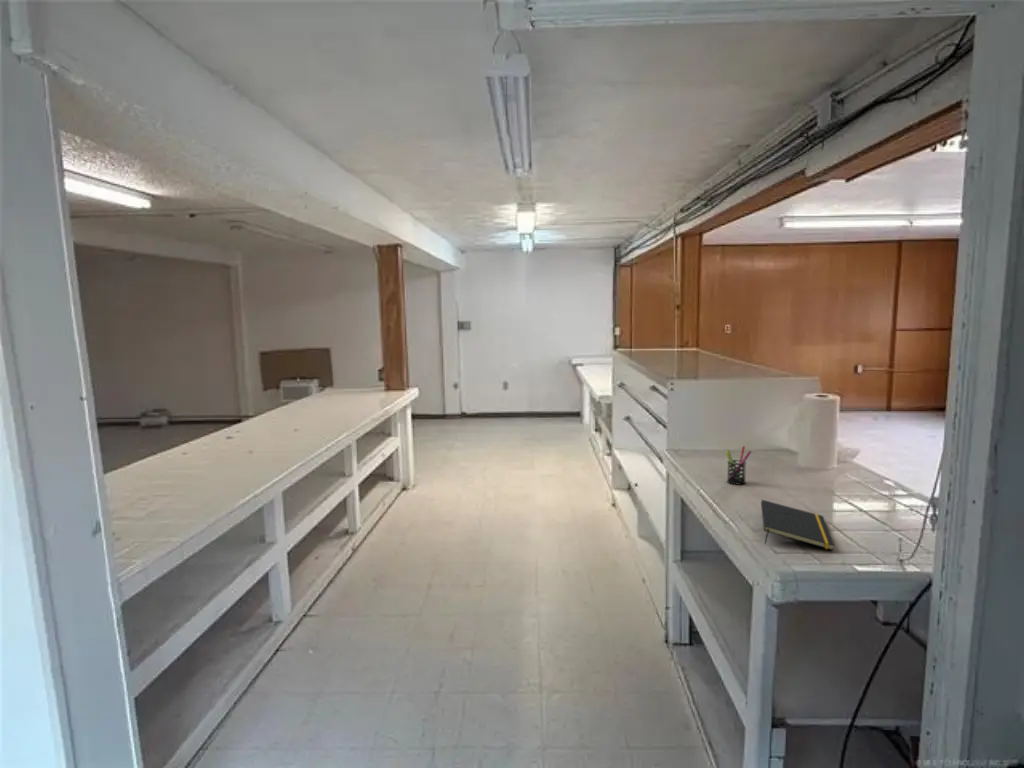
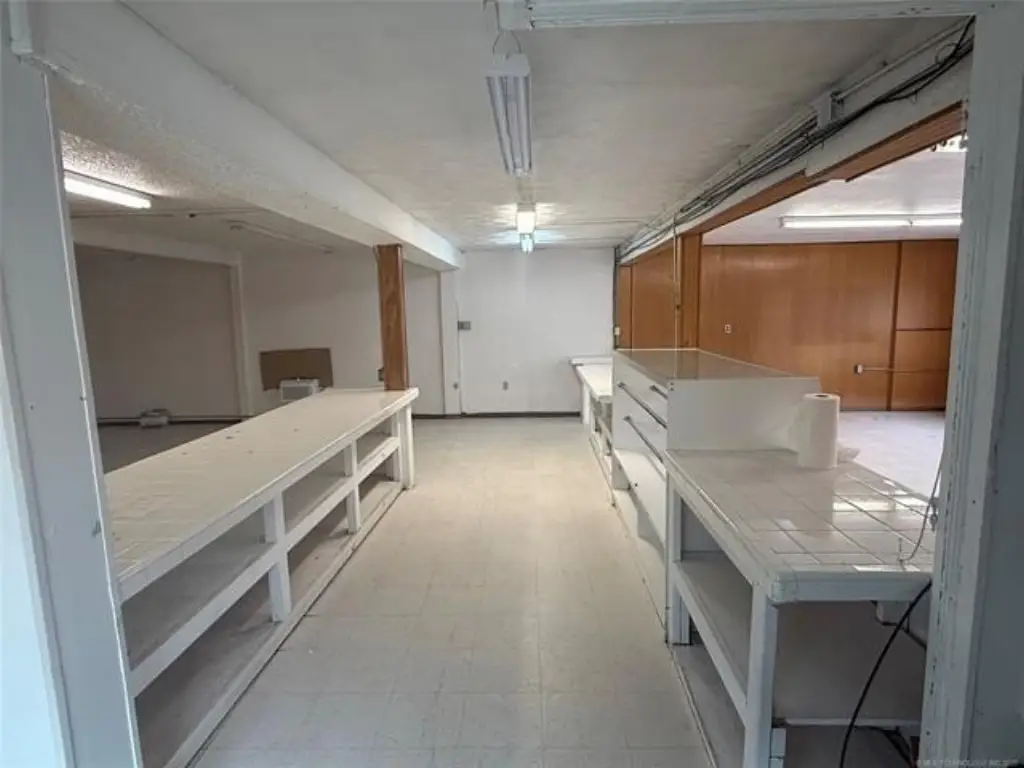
- notepad [760,499,836,551]
- pen holder [725,445,752,486]
